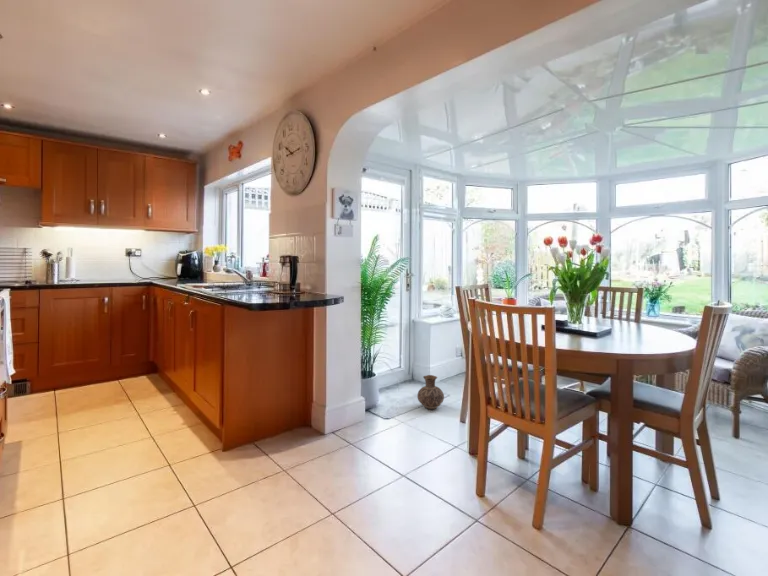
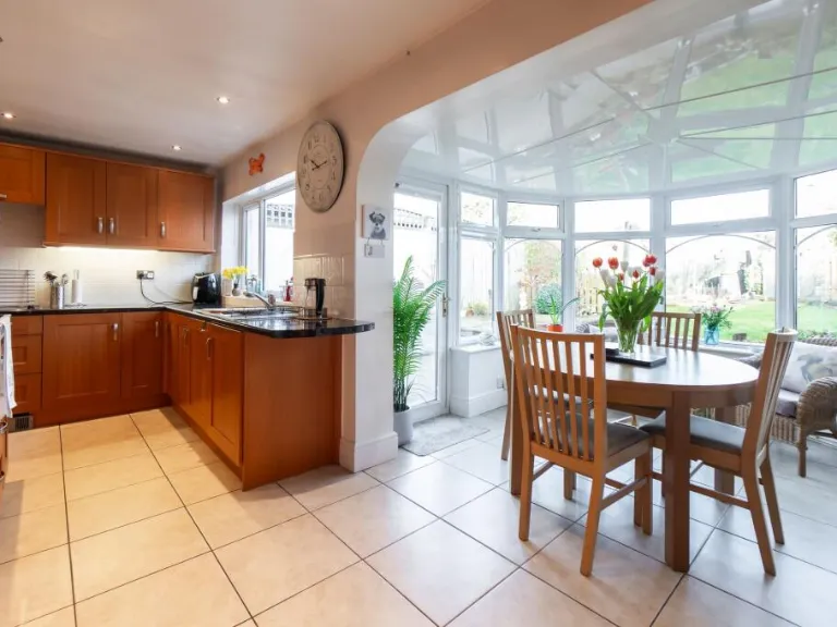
- ceramic jug [416,374,445,410]
